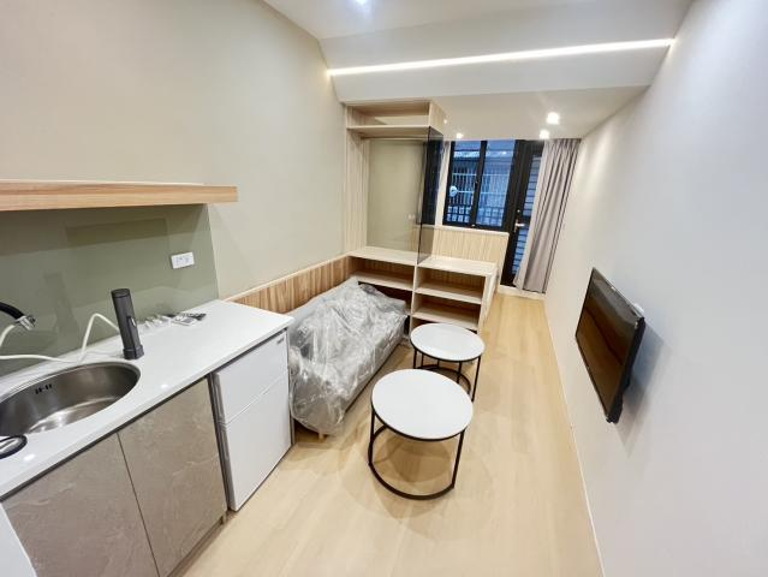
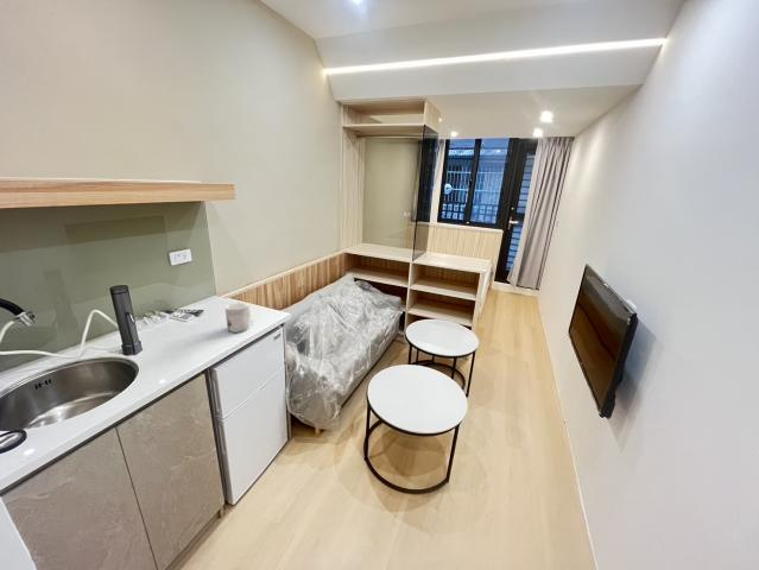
+ mug [224,302,252,334]
